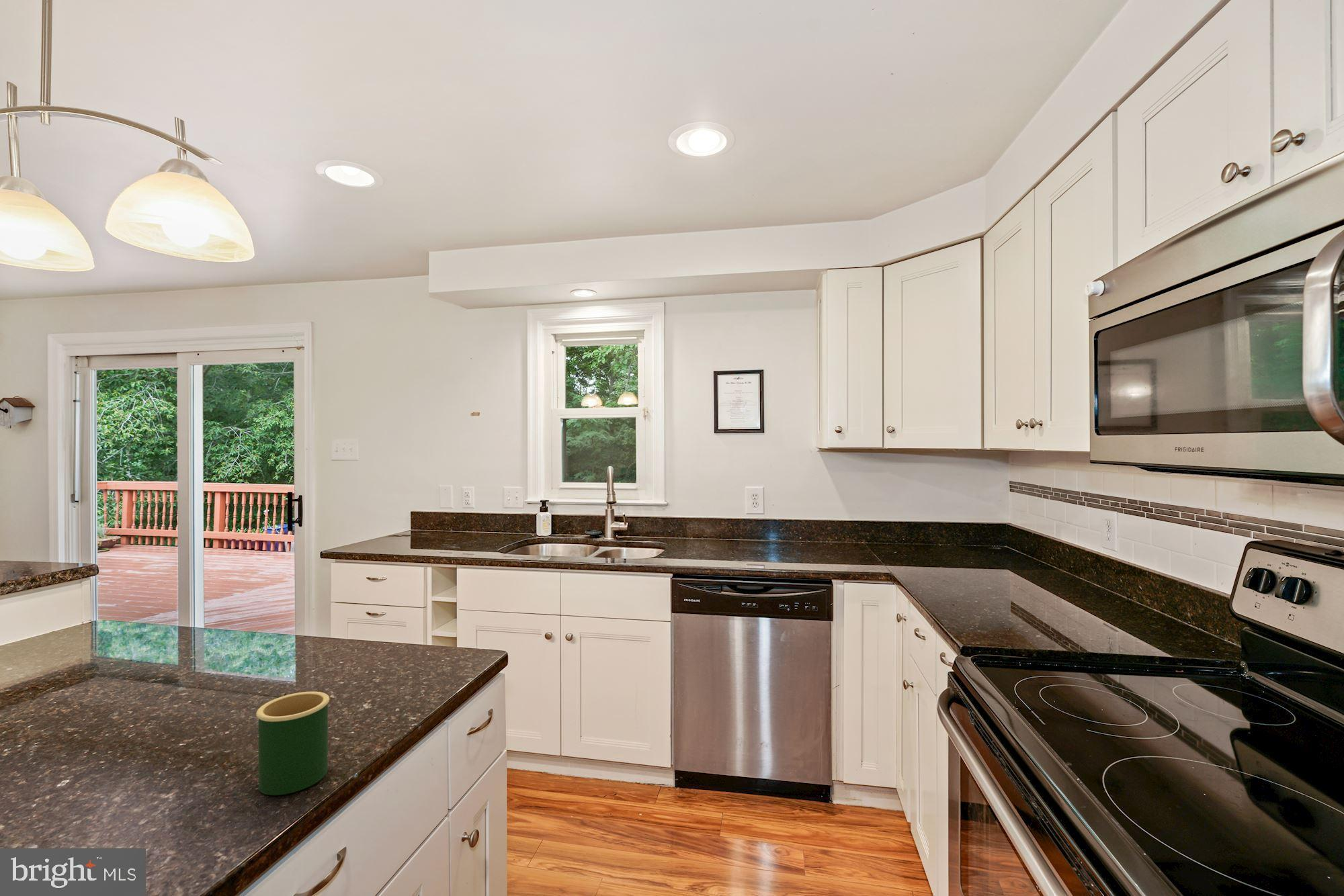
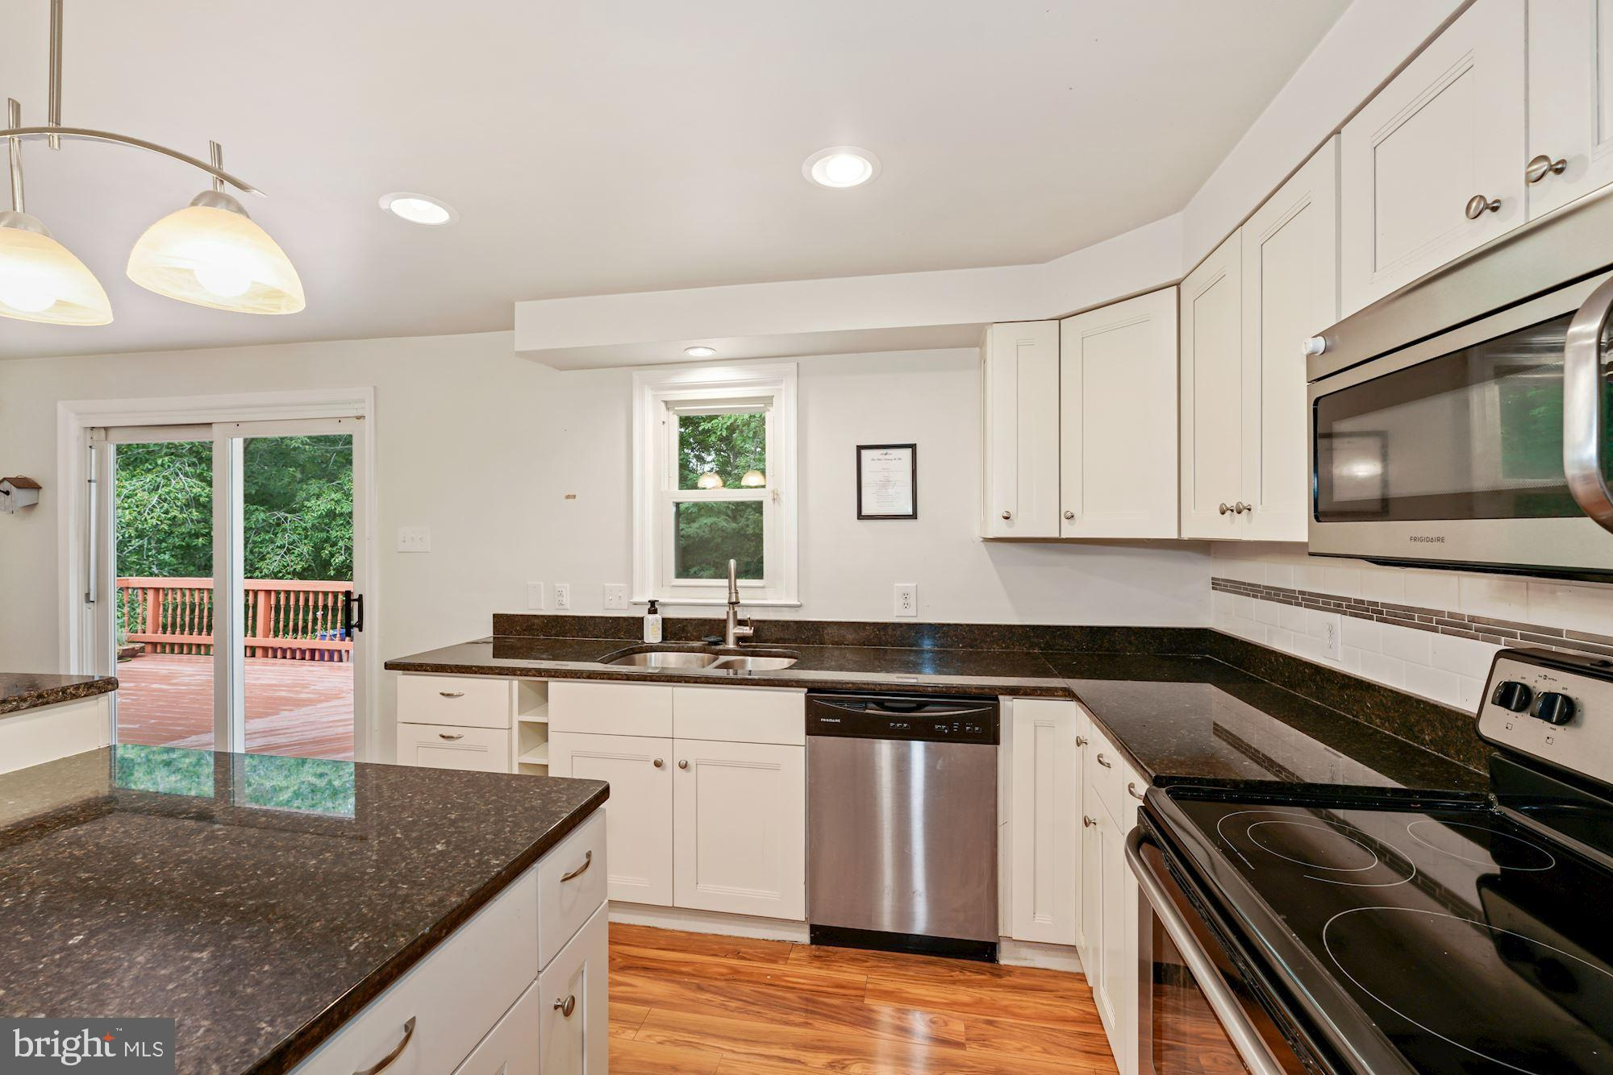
- mug [255,691,330,796]
